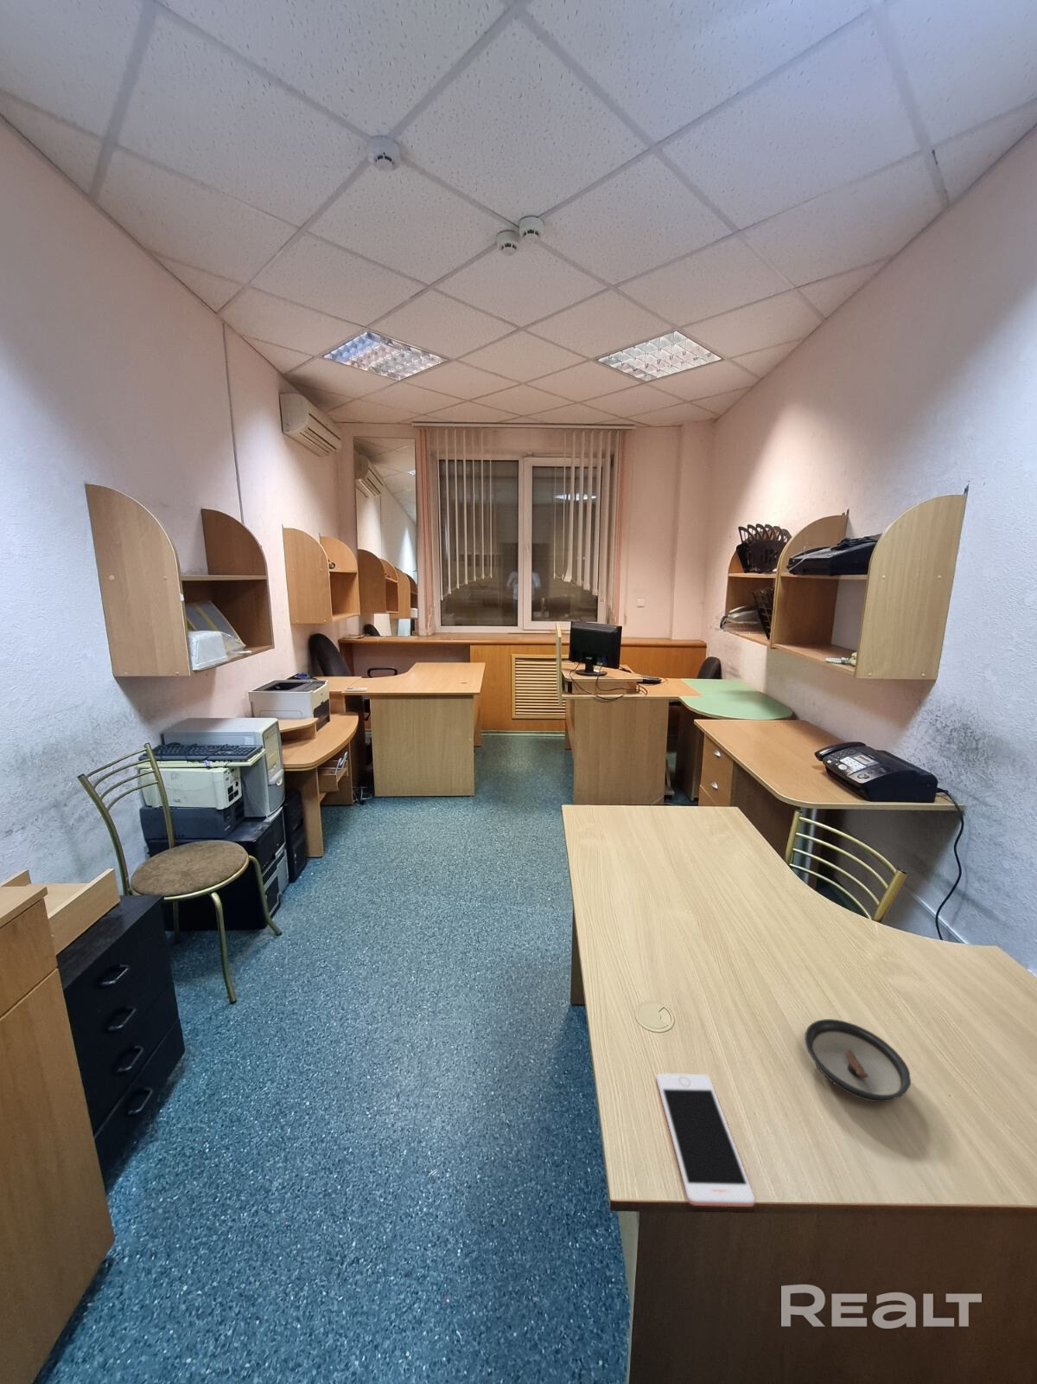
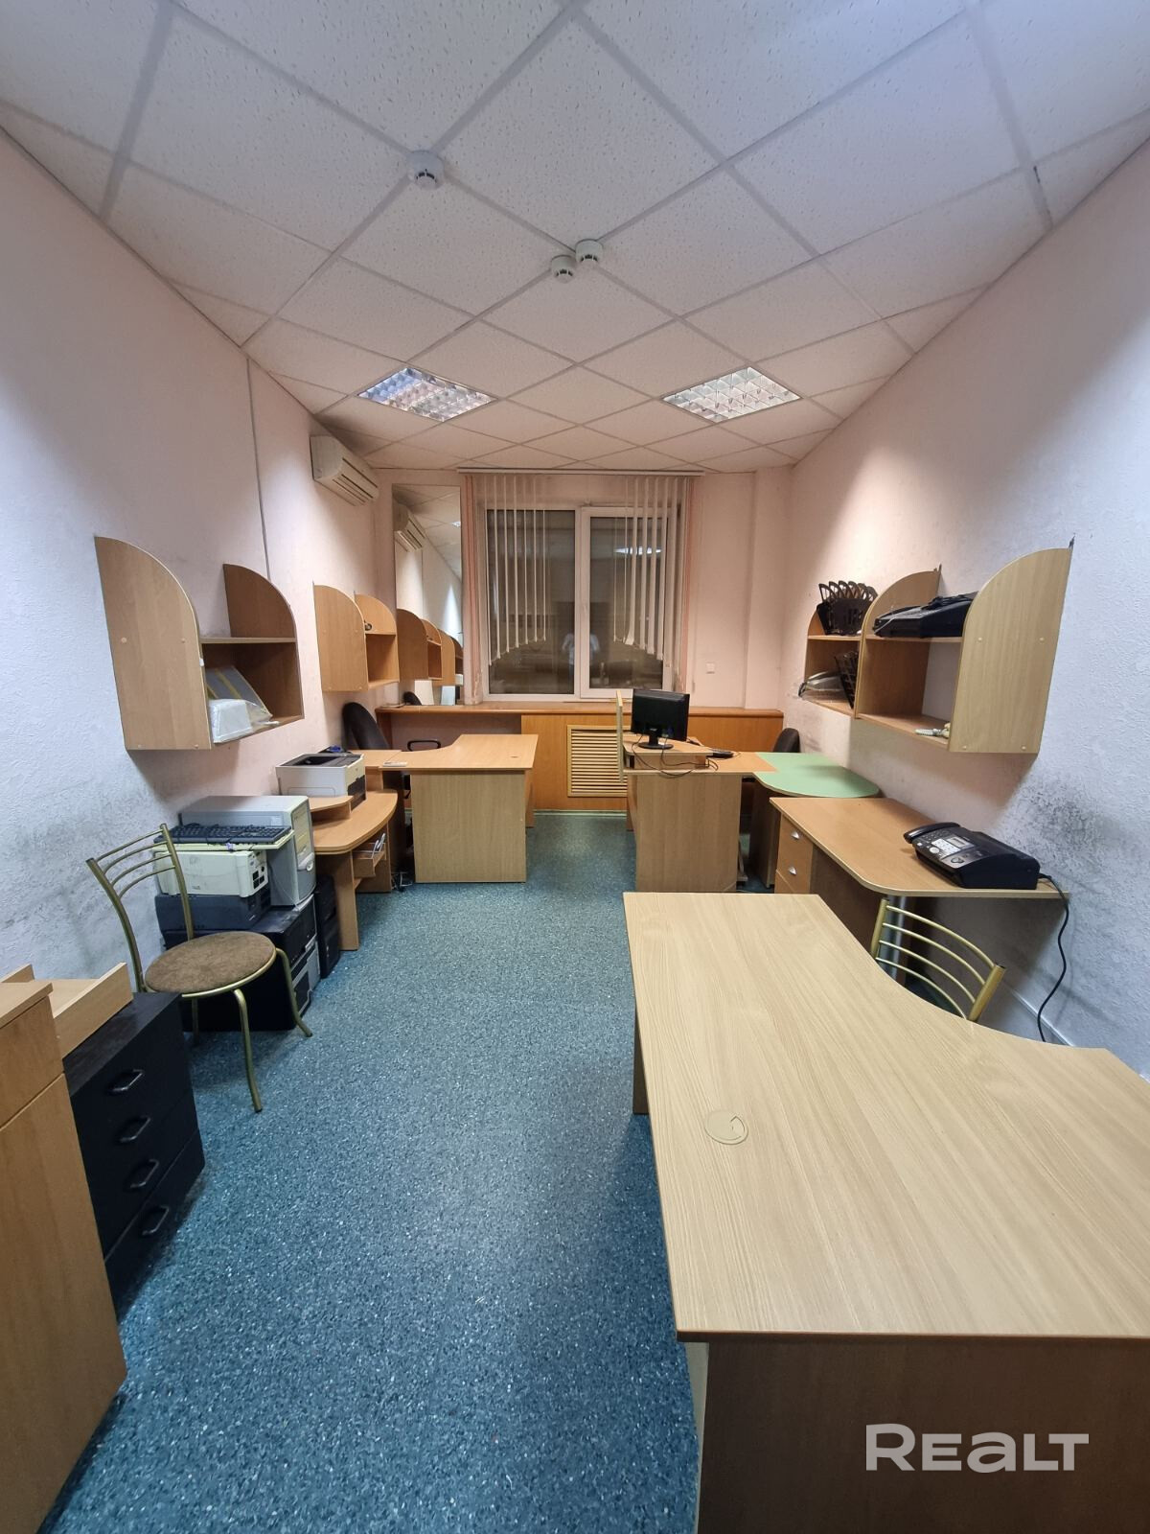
- saucer [804,1018,912,1103]
- cell phone [655,1072,755,1207]
